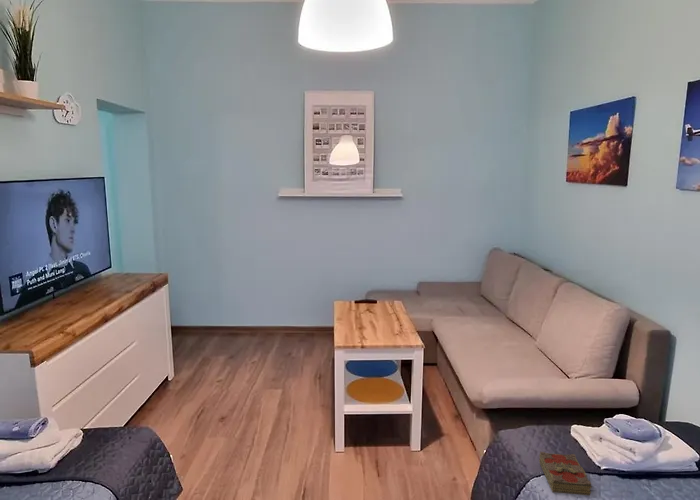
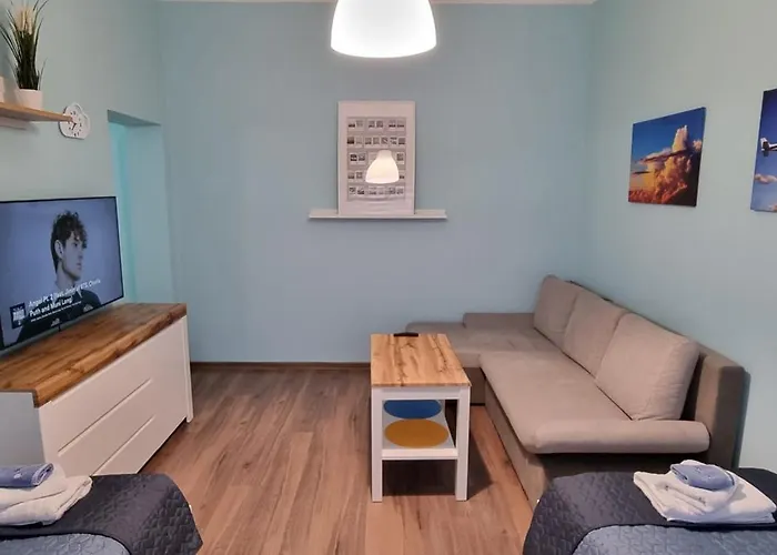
- book [538,451,593,496]
